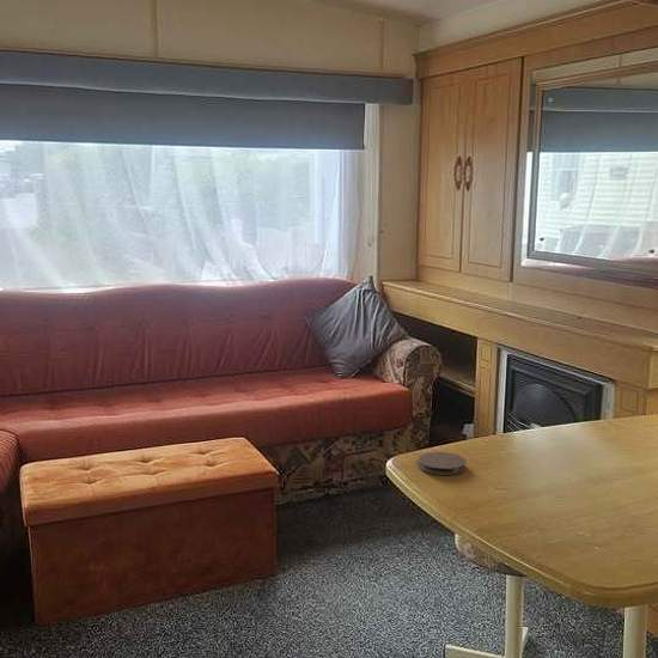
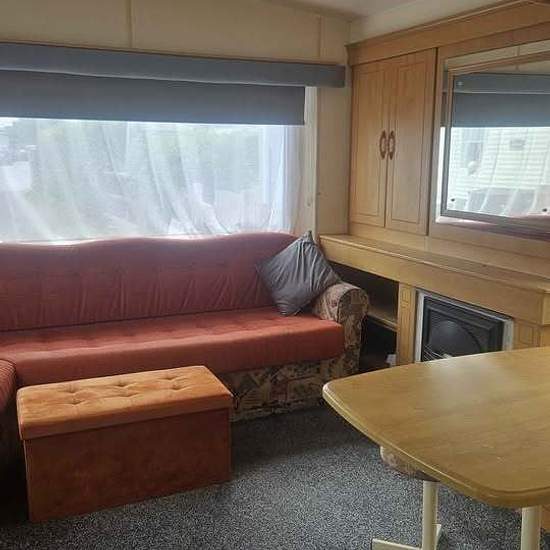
- coaster [418,451,468,476]
